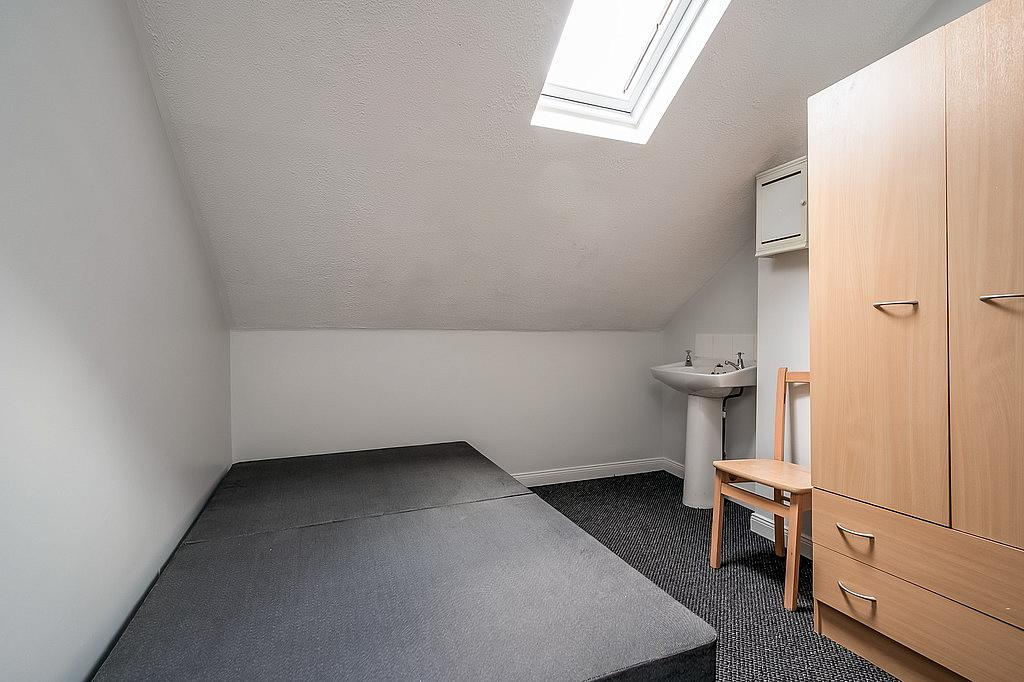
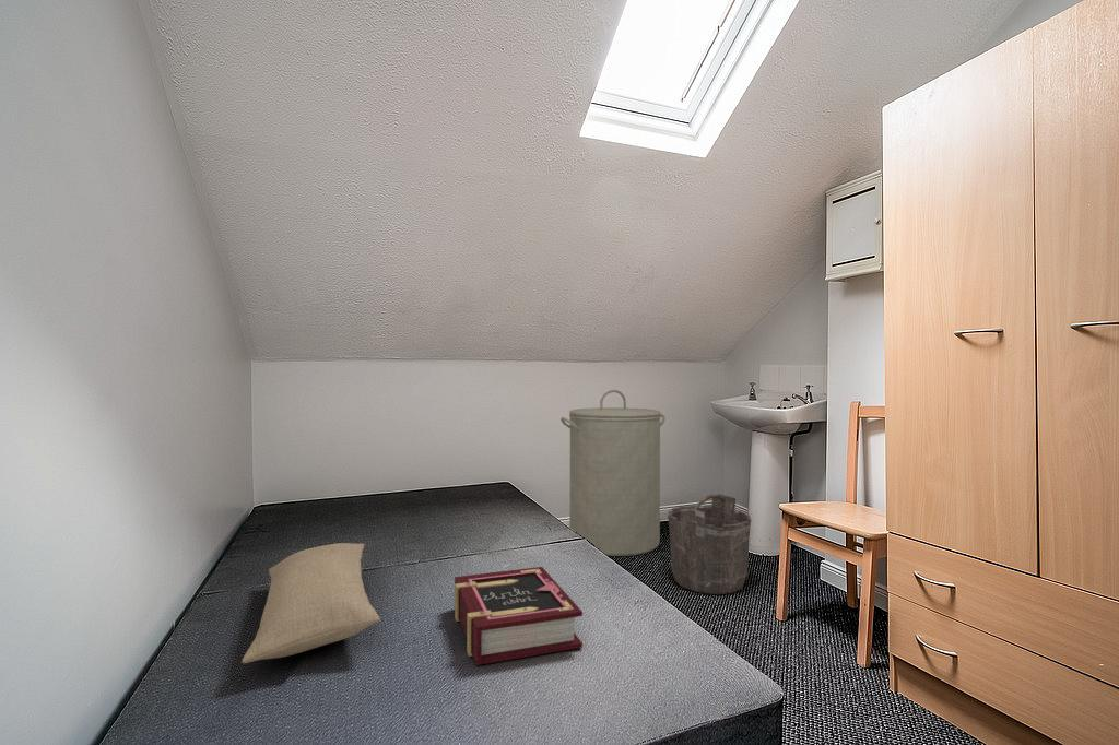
+ bucket [667,493,752,595]
+ pillow [242,542,381,664]
+ laundry hamper [560,389,667,557]
+ book [454,566,584,666]
